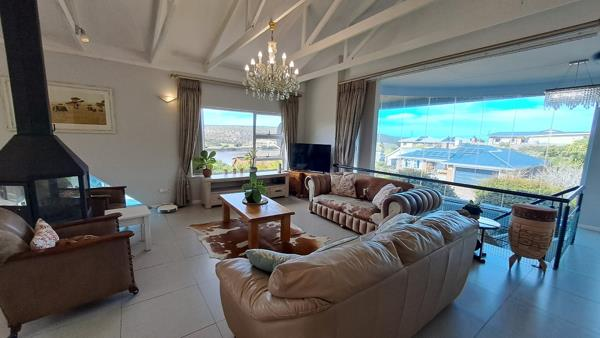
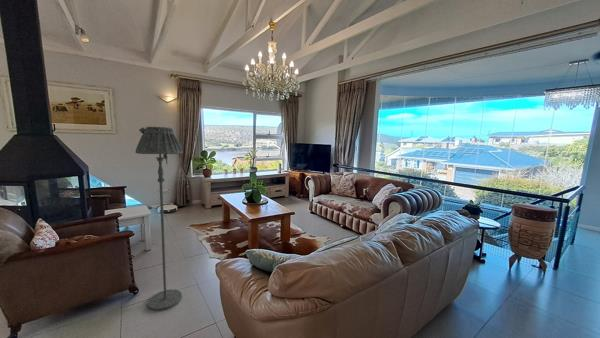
+ floor lamp [134,126,184,311]
